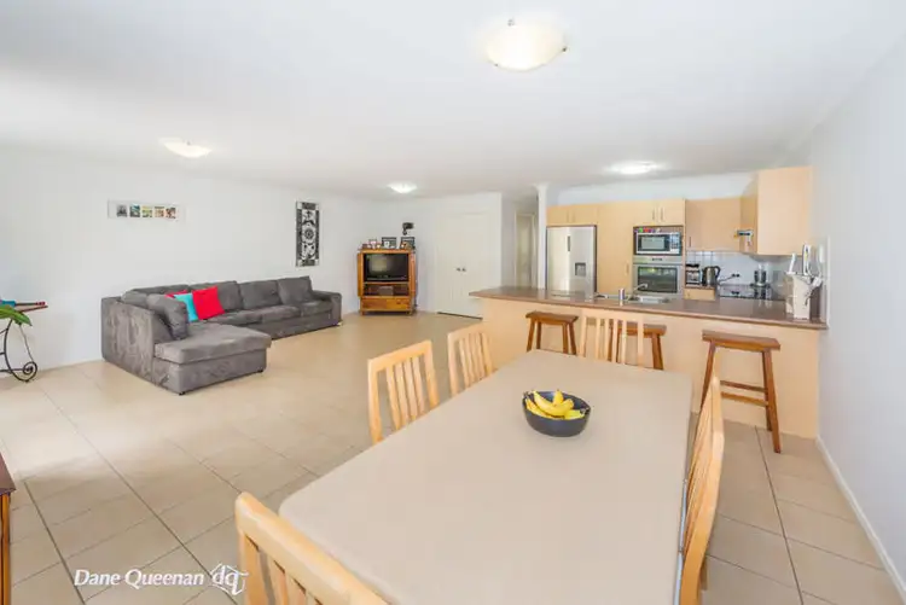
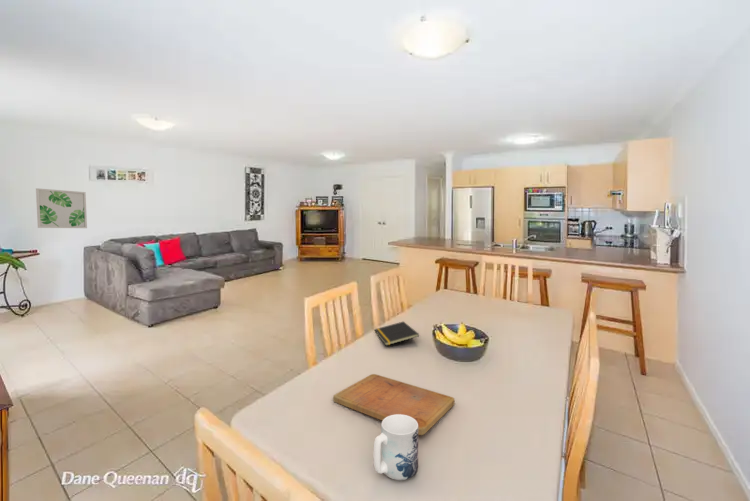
+ cutting board [332,373,456,436]
+ notepad [373,320,420,346]
+ mug [373,414,419,481]
+ wall art [35,187,88,229]
